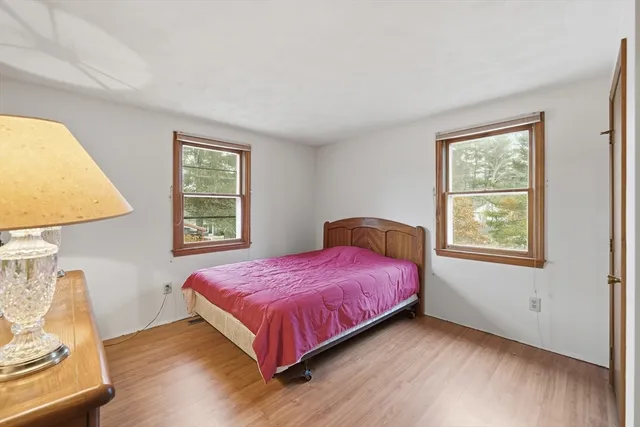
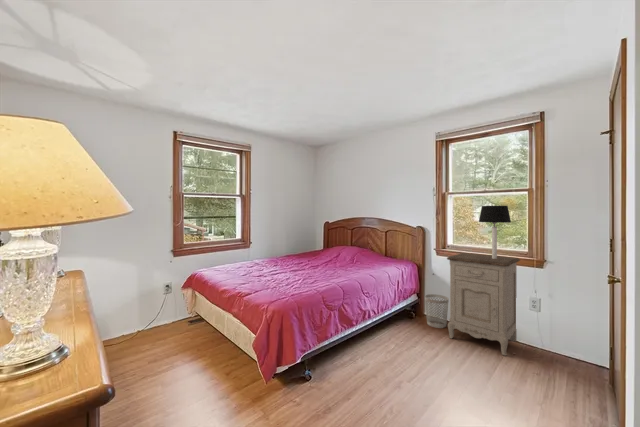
+ nightstand [446,252,521,357]
+ wastebasket [424,293,450,329]
+ table lamp [478,205,512,259]
